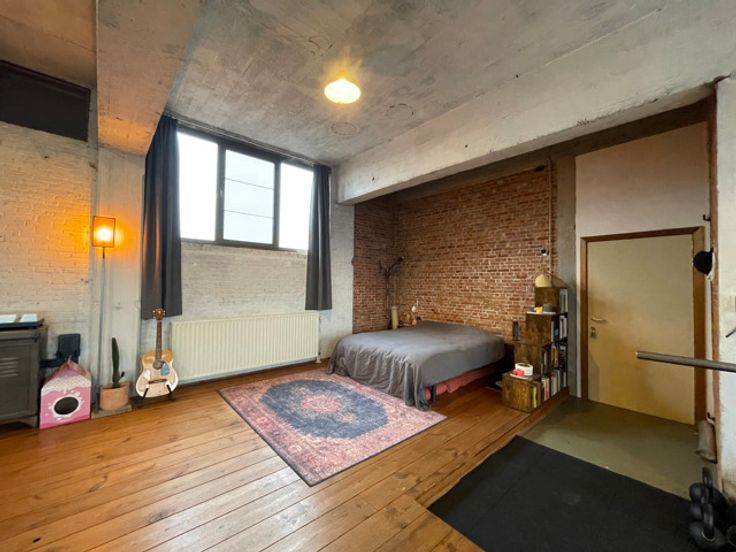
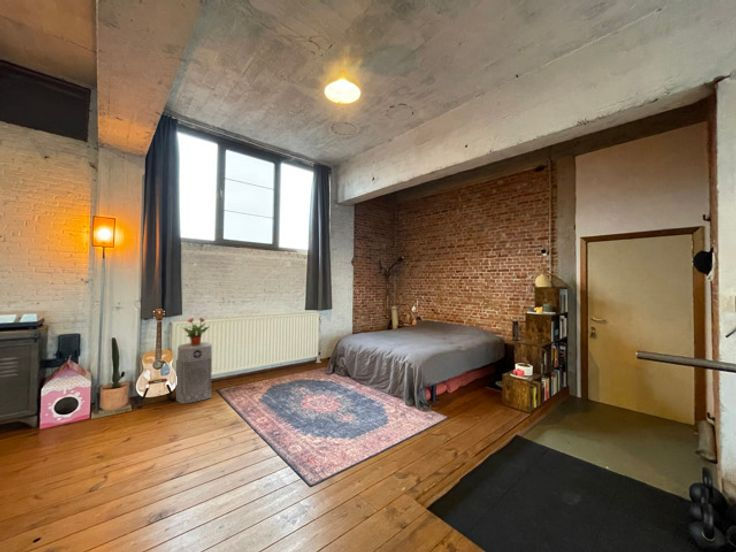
+ potted plant [181,317,211,345]
+ air purifier [174,341,213,405]
